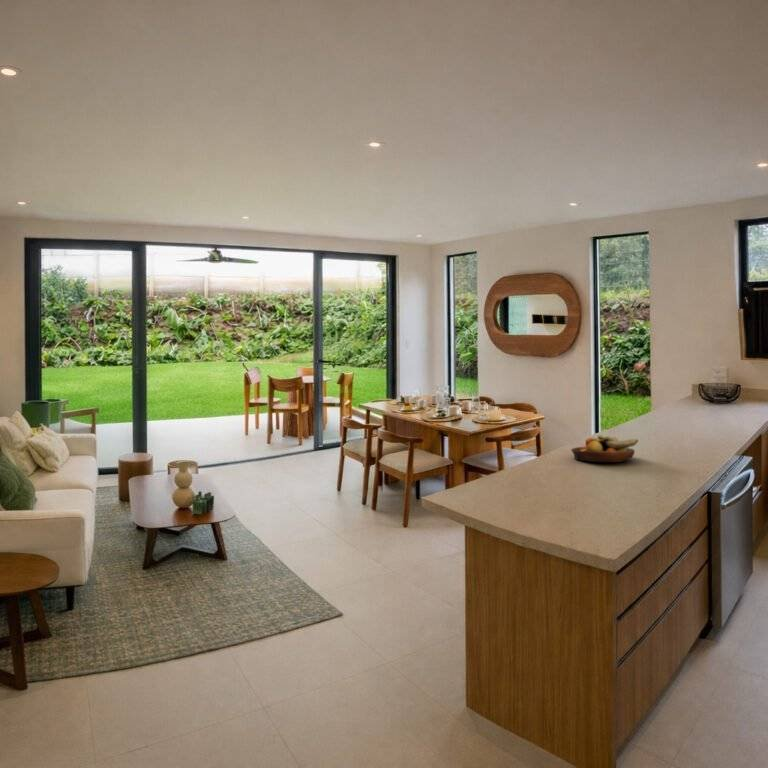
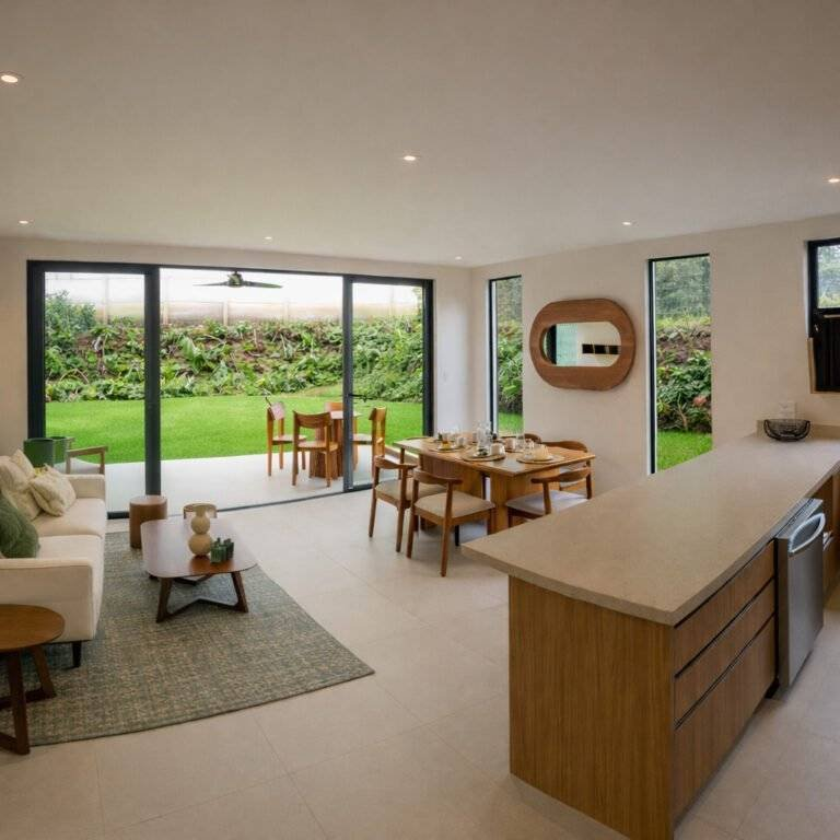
- fruit bowl [570,434,639,463]
